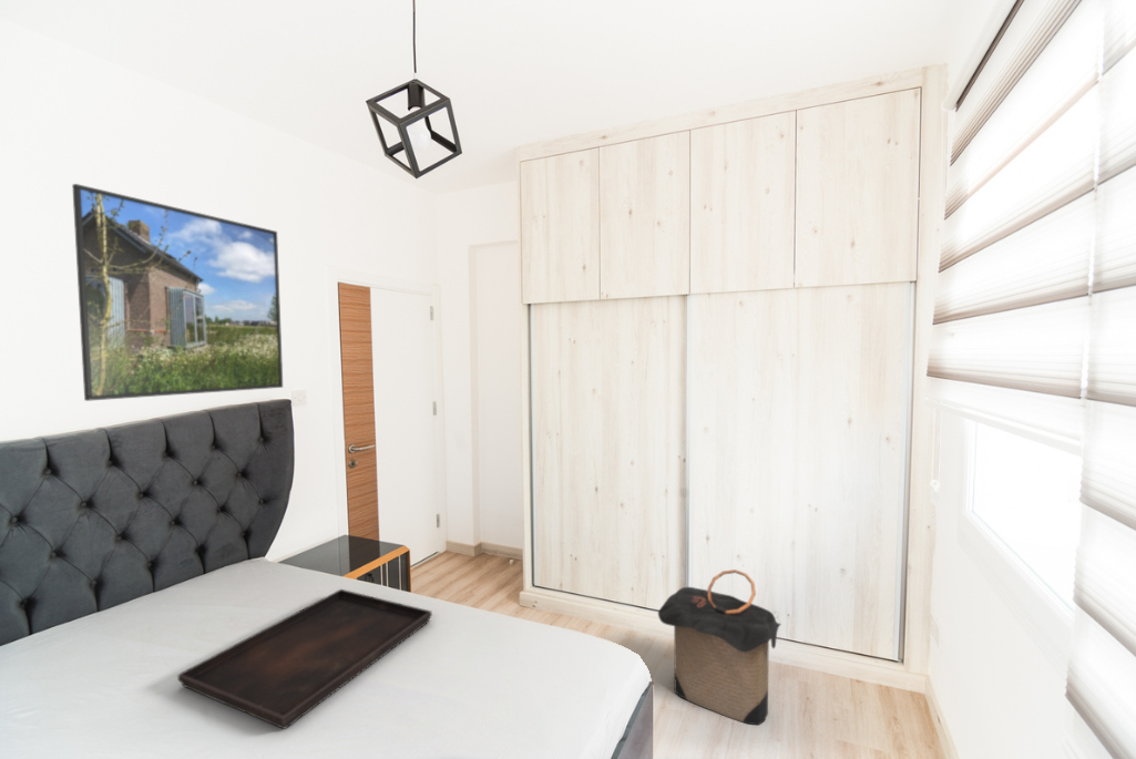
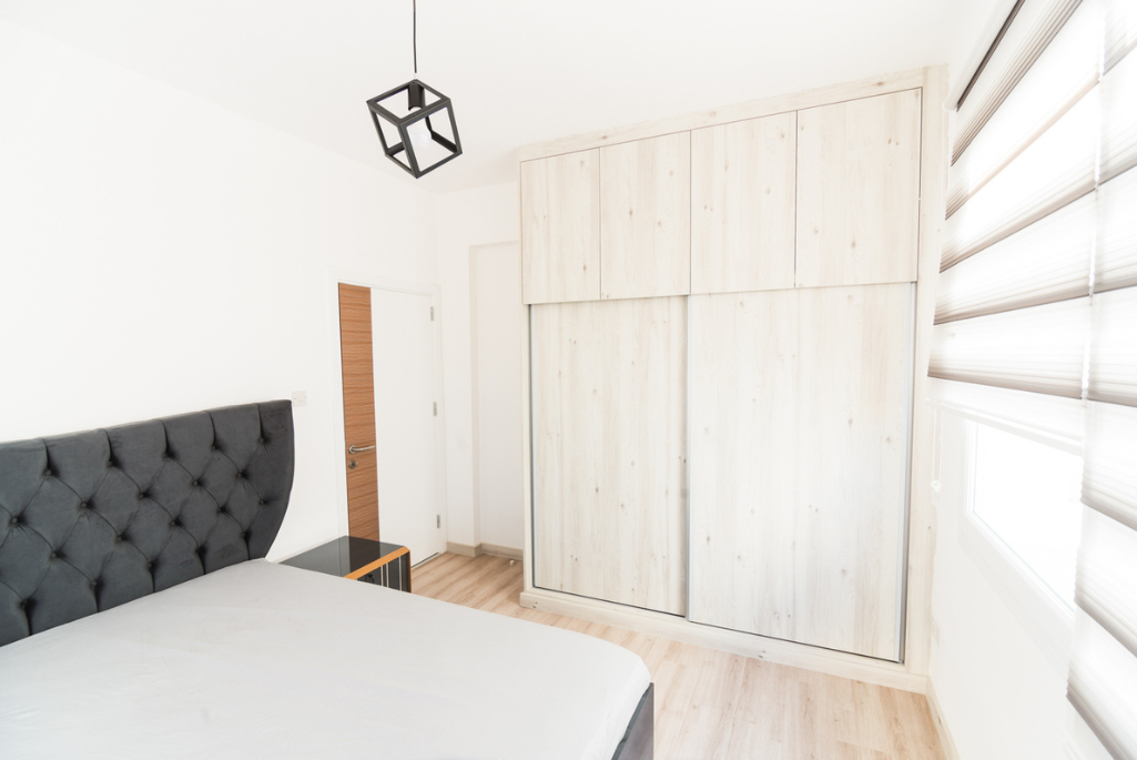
- serving tray [176,588,433,730]
- laundry hamper [657,568,782,726]
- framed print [71,183,284,402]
